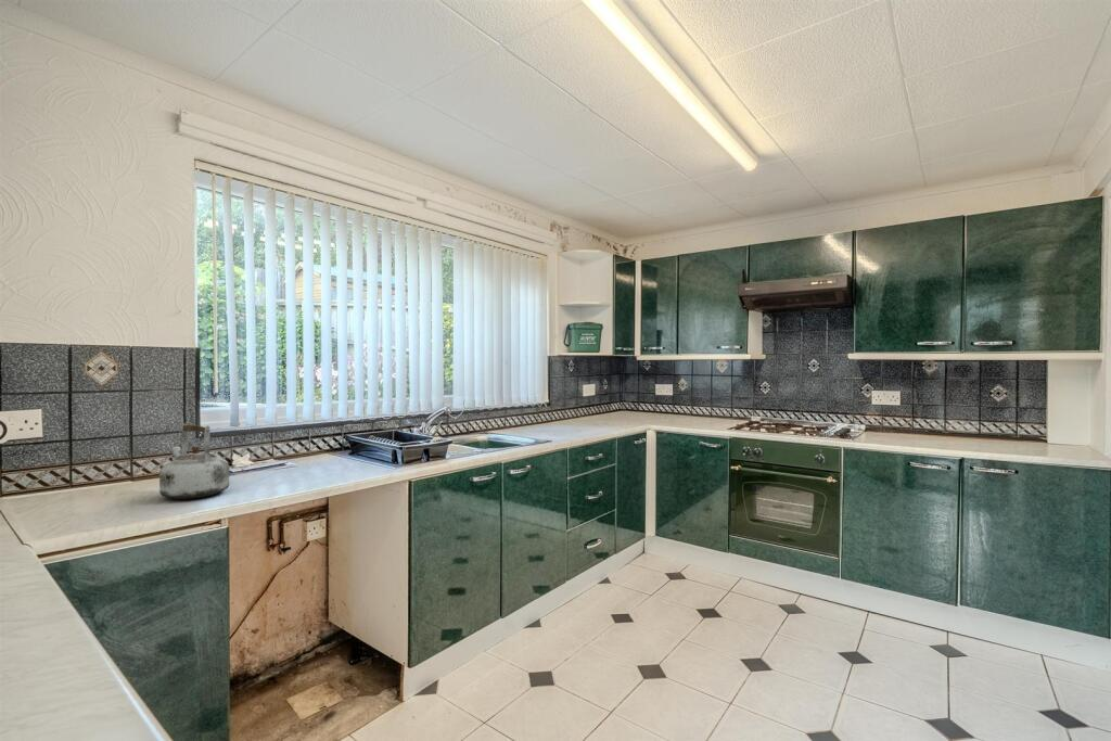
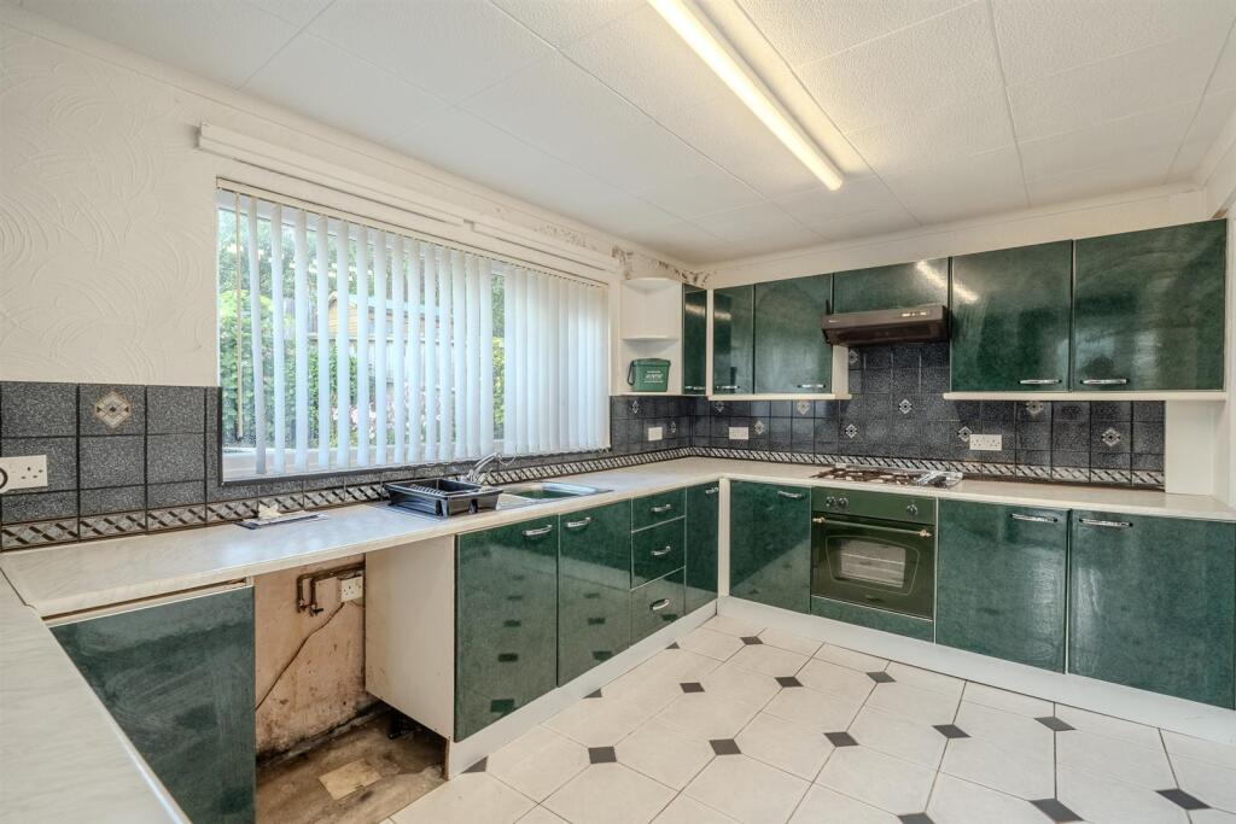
- kettle [158,423,231,500]
